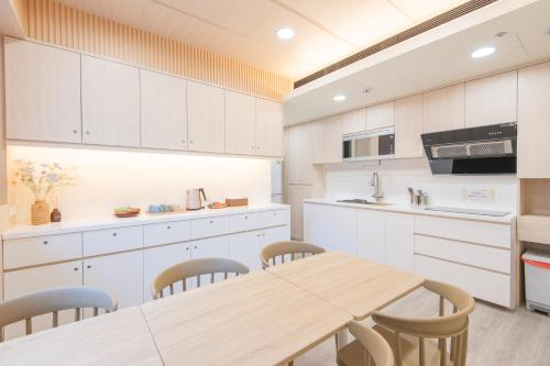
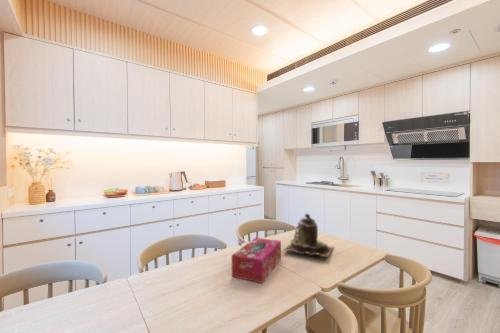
+ tissue box [231,237,282,284]
+ teapot [282,213,335,258]
